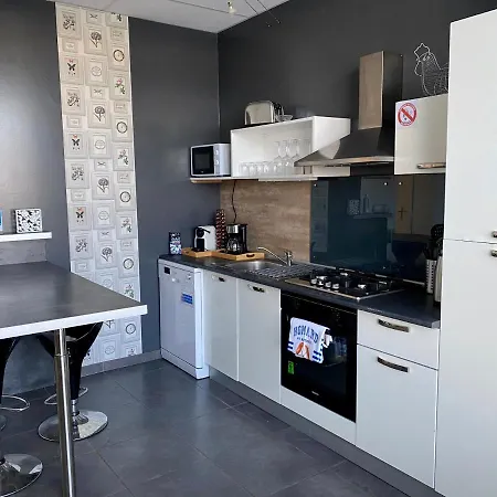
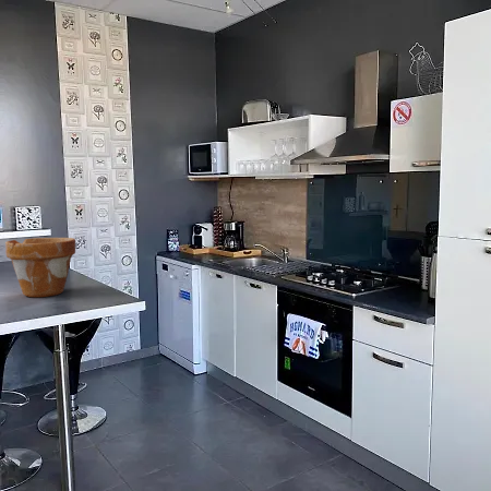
+ flower pot [4,237,76,298]
